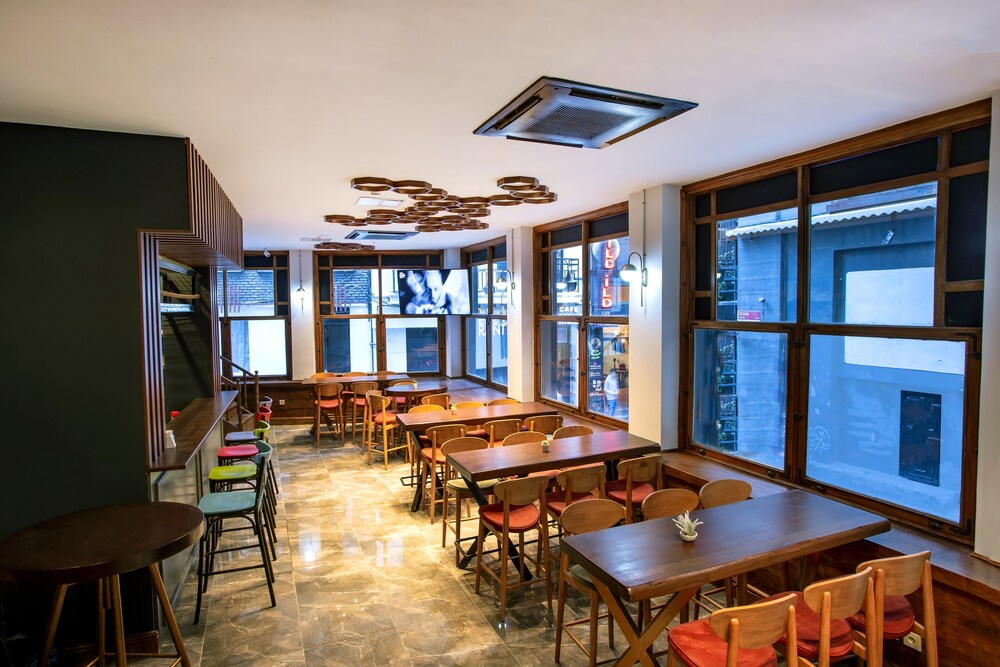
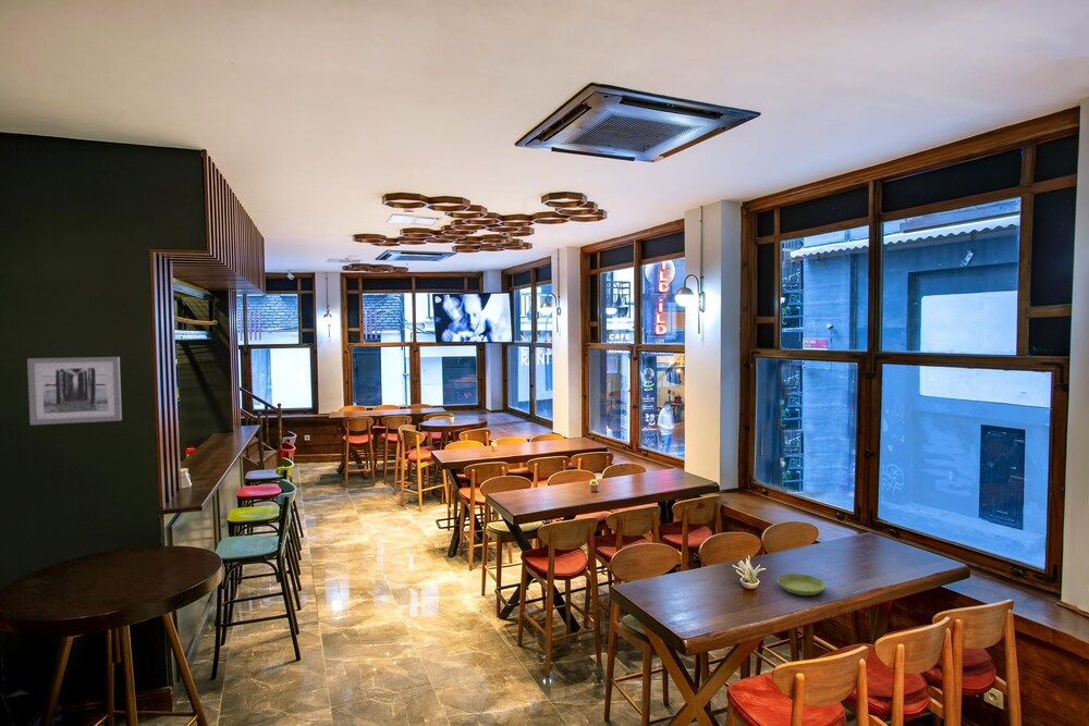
+ wall art [26,356,123,426]
+ saucer [776,573,827,596]
